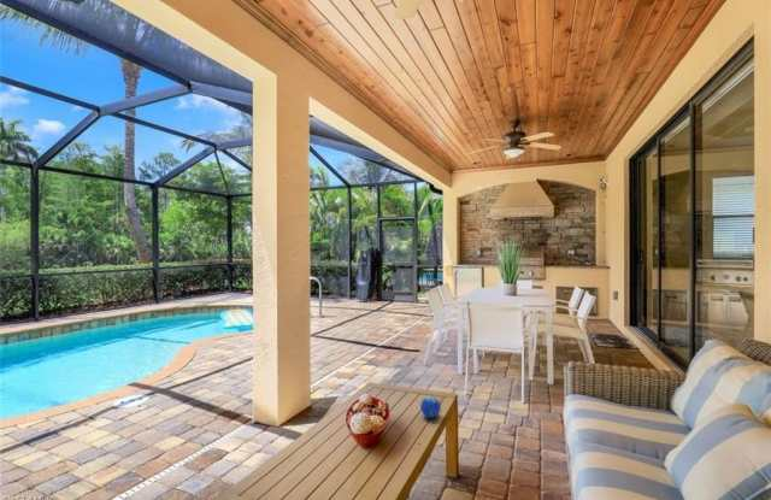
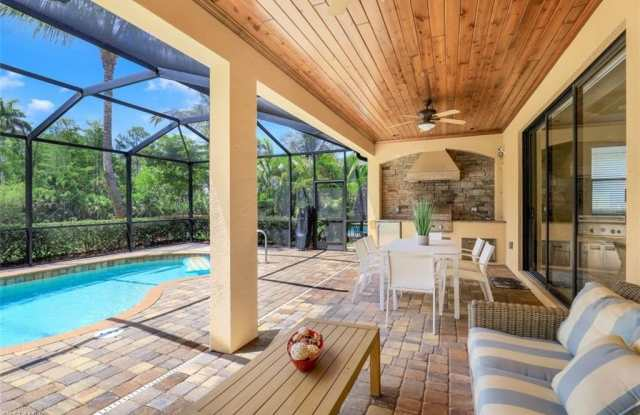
- decorative orb [419,395,442,419]
